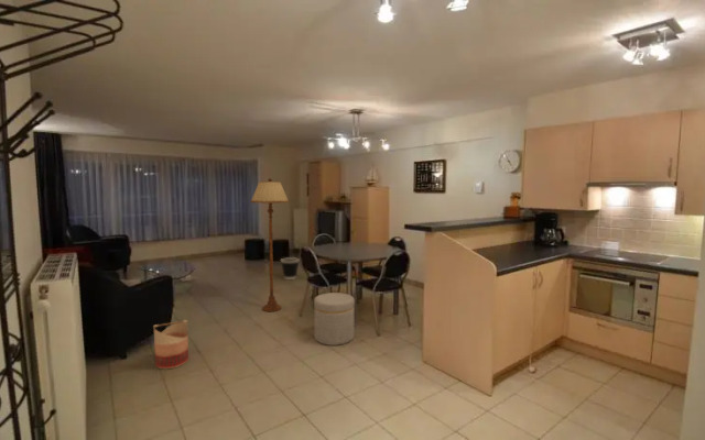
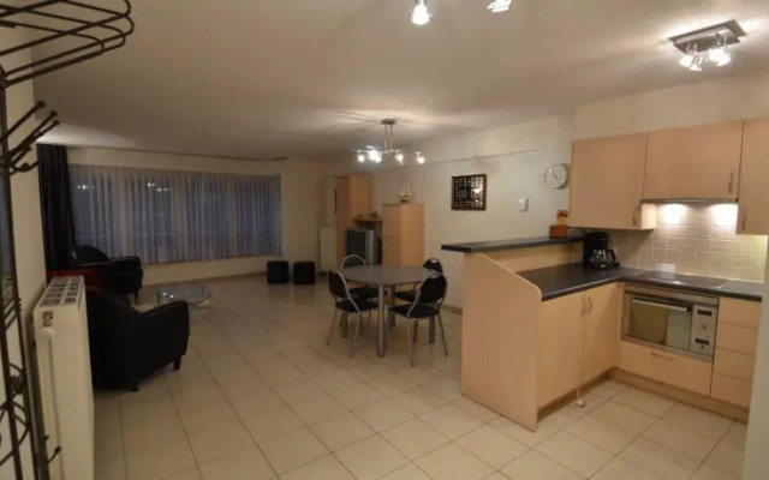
- basket [152,319,189,370]
- floor lamp [249,177,291,312]
- ottoman [313,292,356,346]
- wastebasket [280,256,301,280]
